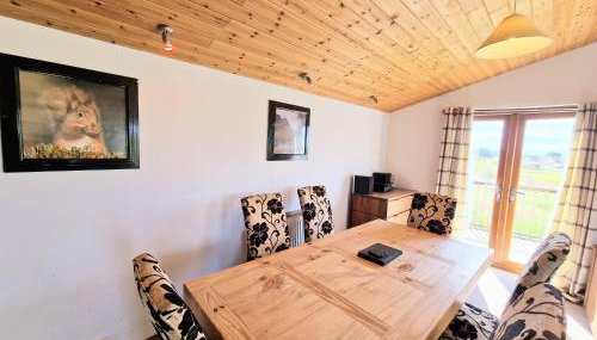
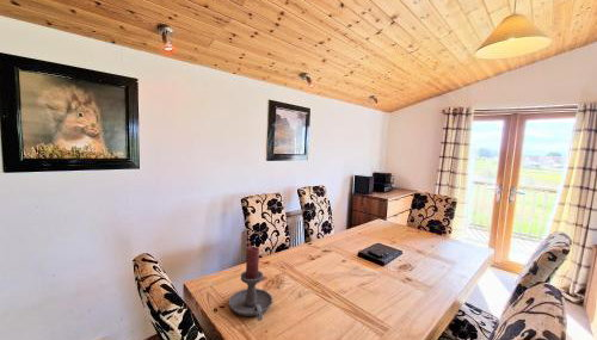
+ candle holder [228,246,273,322]
